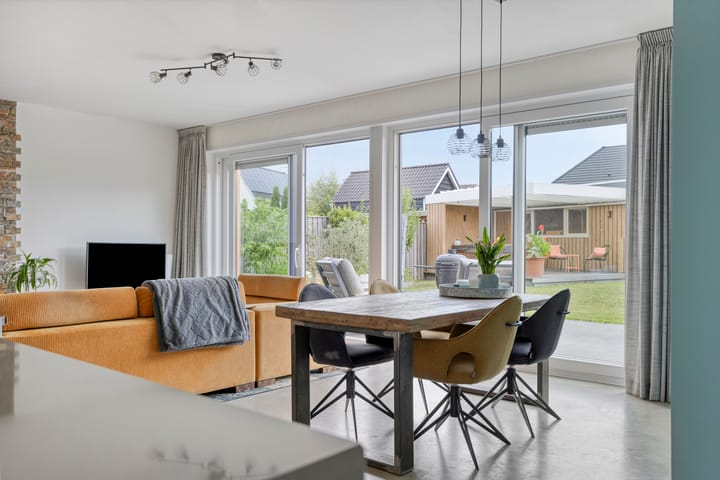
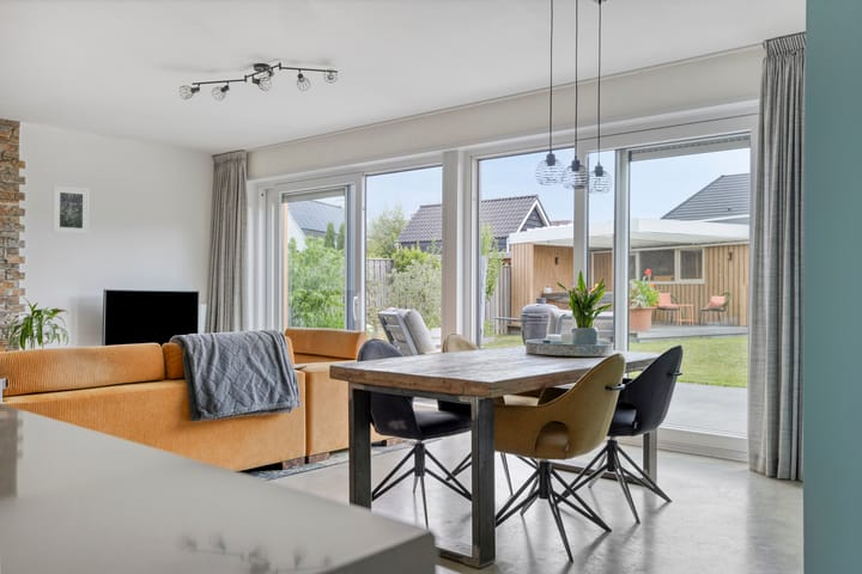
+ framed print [51,184,91,236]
